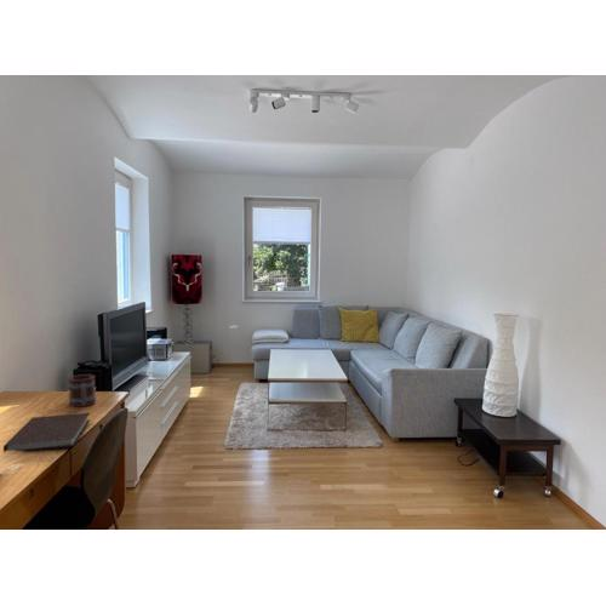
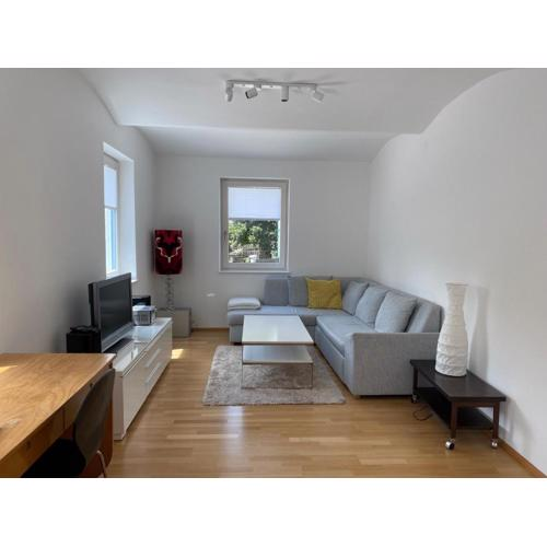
- notebook [2,412,91,453]
- mug [67,373,97,408]
